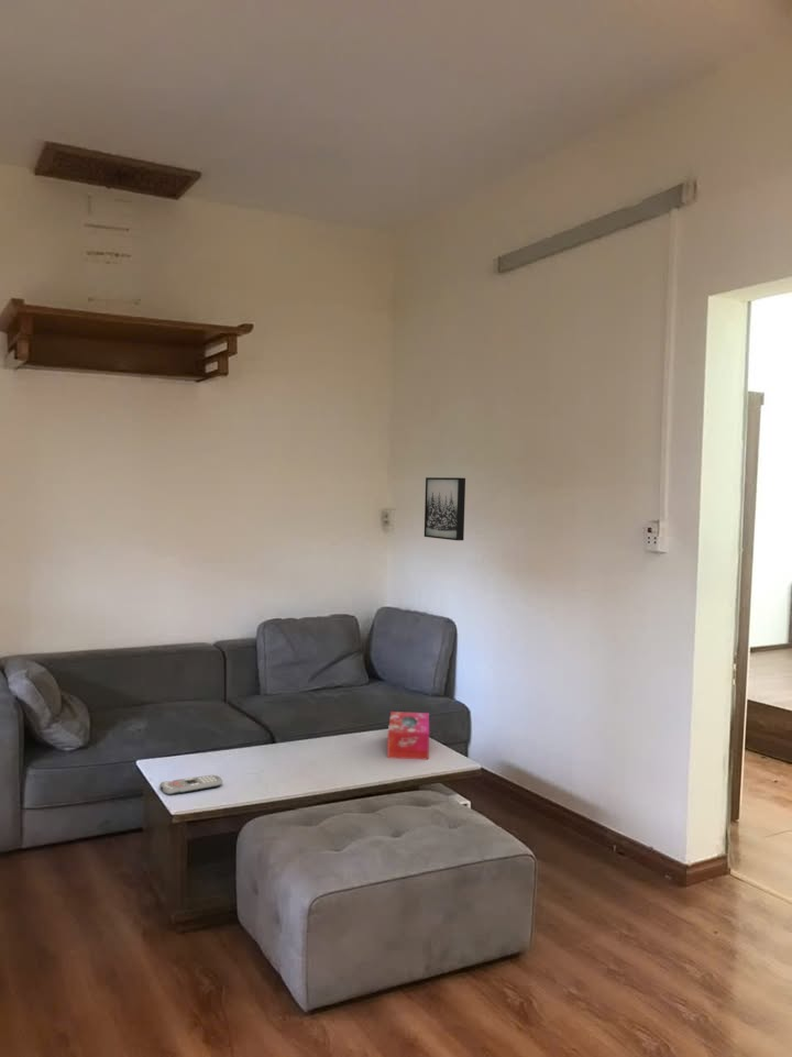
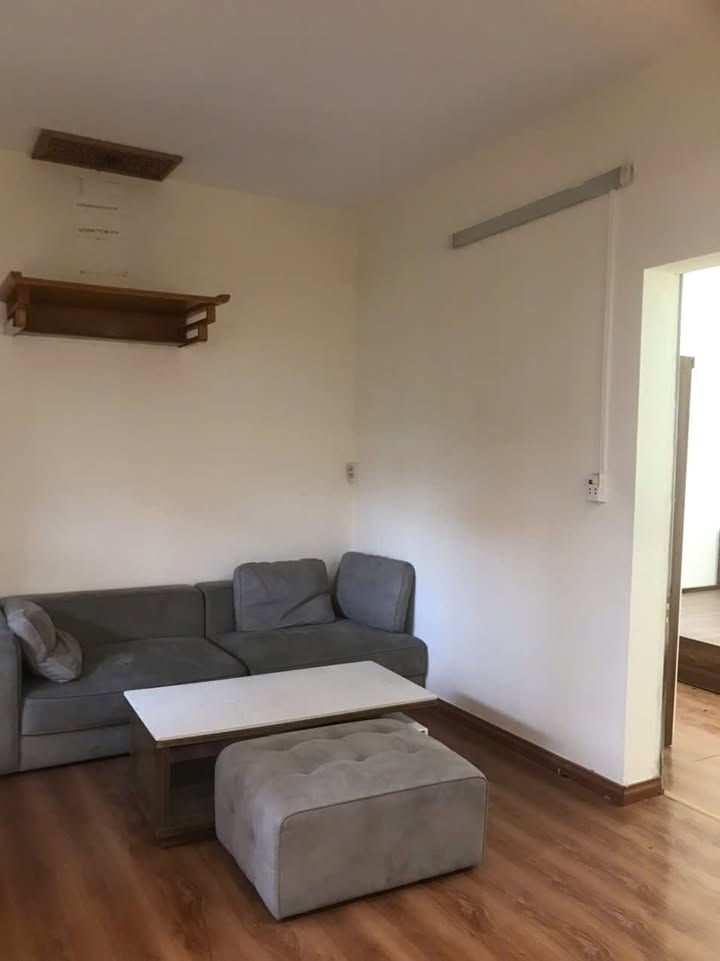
- tissue box [386,711,430,760]
- remote control [158,774,223,796]
- wall art [424,476,466,541]
